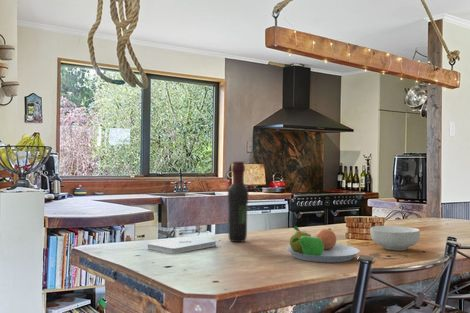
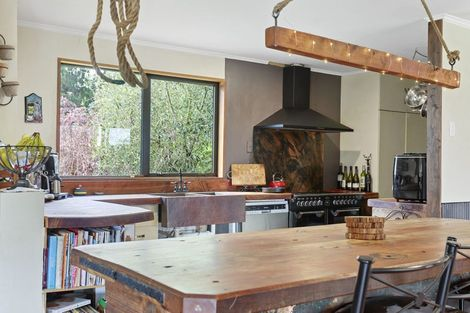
- cereal bowl [369,225,421,251]
- wine bottle [227,161,250,243]
- fruit bowl [285,225,361,263]
- notepad [147,236,217,254]
